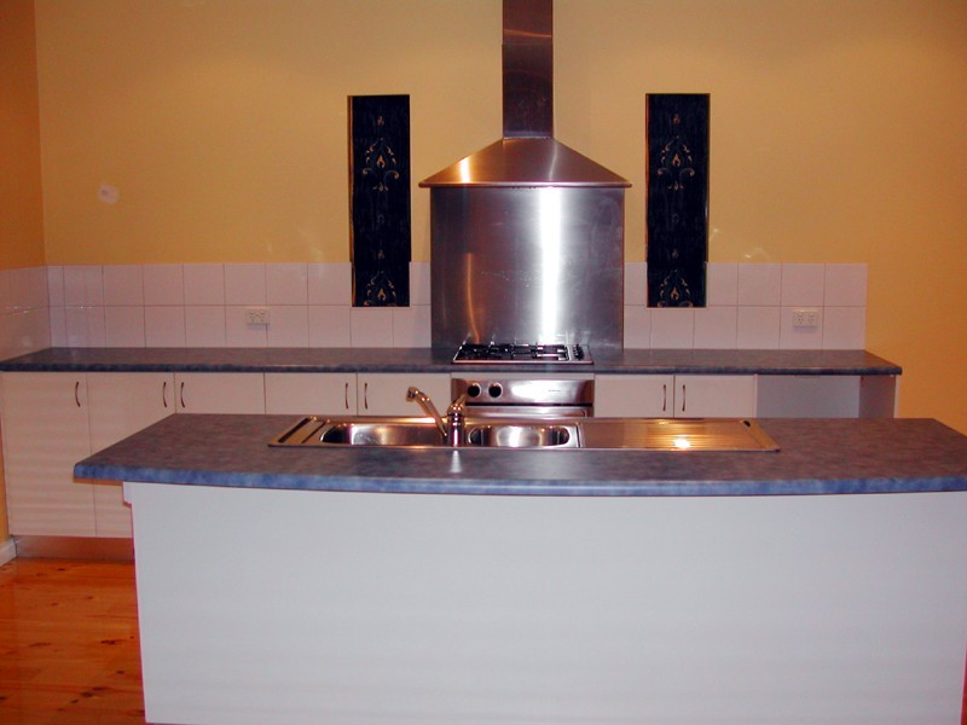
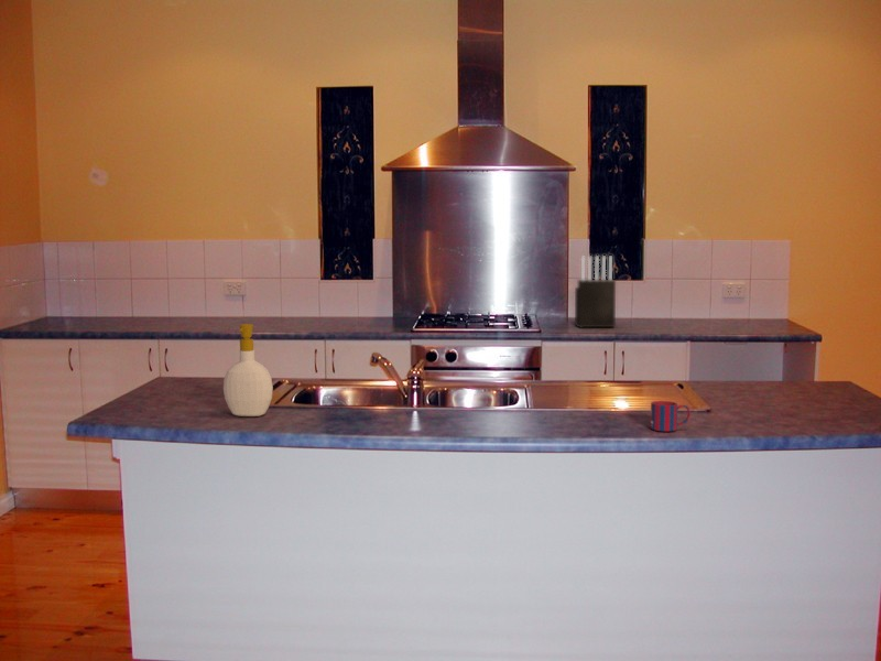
+ knife block [574,254,617,329]
+ soap bottle [222,323,274,418]
+ mug [650,400,692,433]
